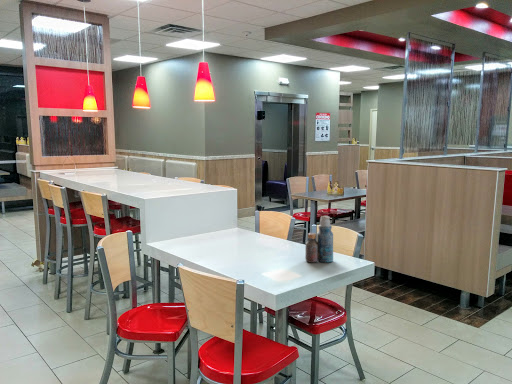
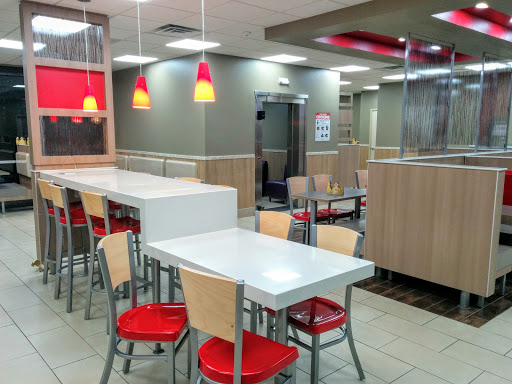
- bottle [304,215,334,264]
